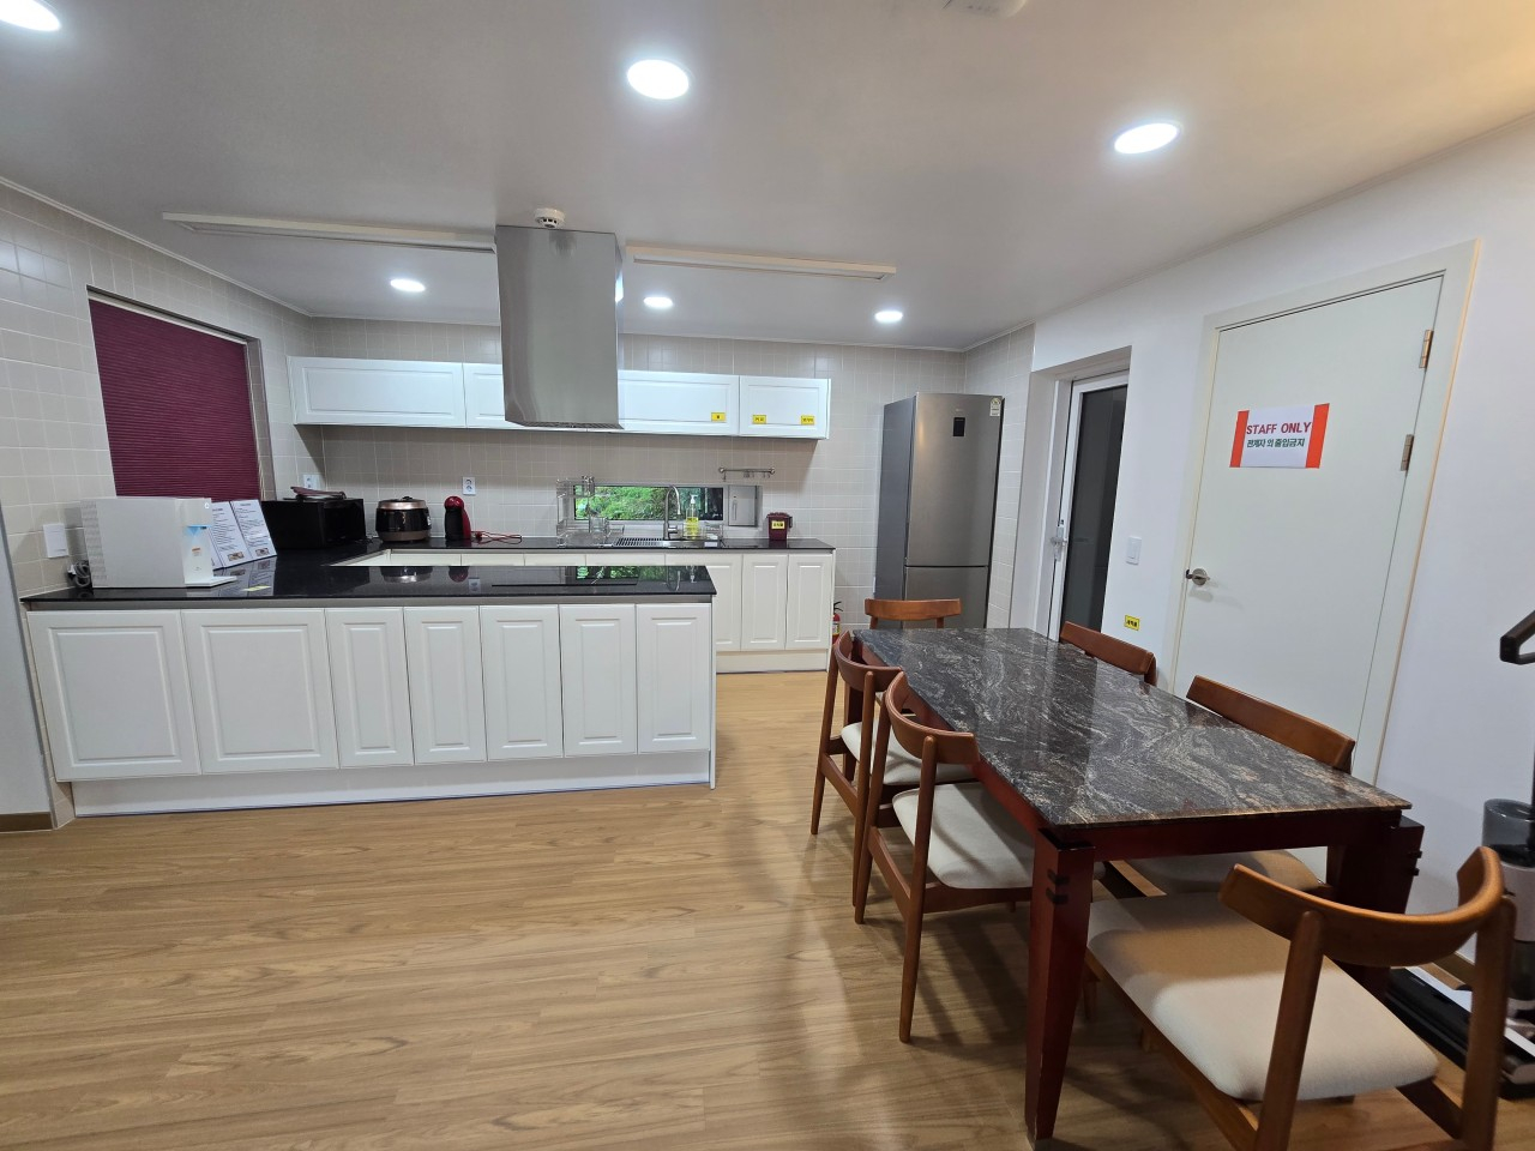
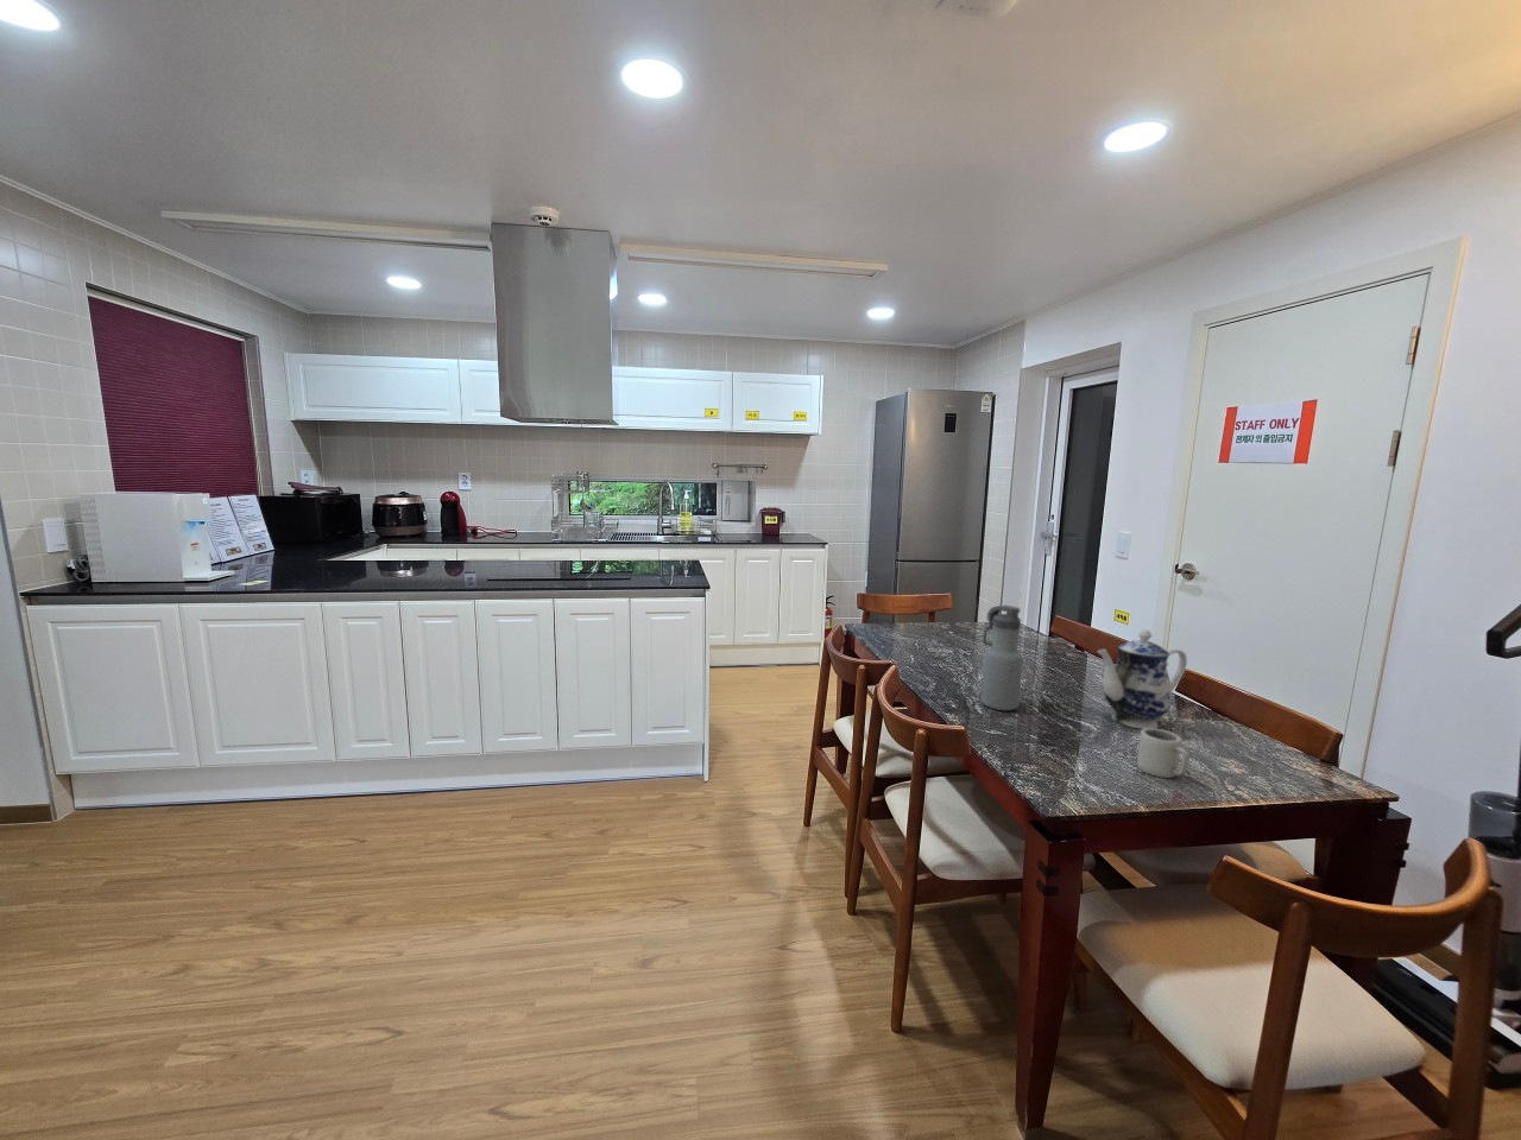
+ water bottle [981,605,1024,711]
+ cup [1137,728,1190,780]
+ teapot [1097,629,1188,730]
